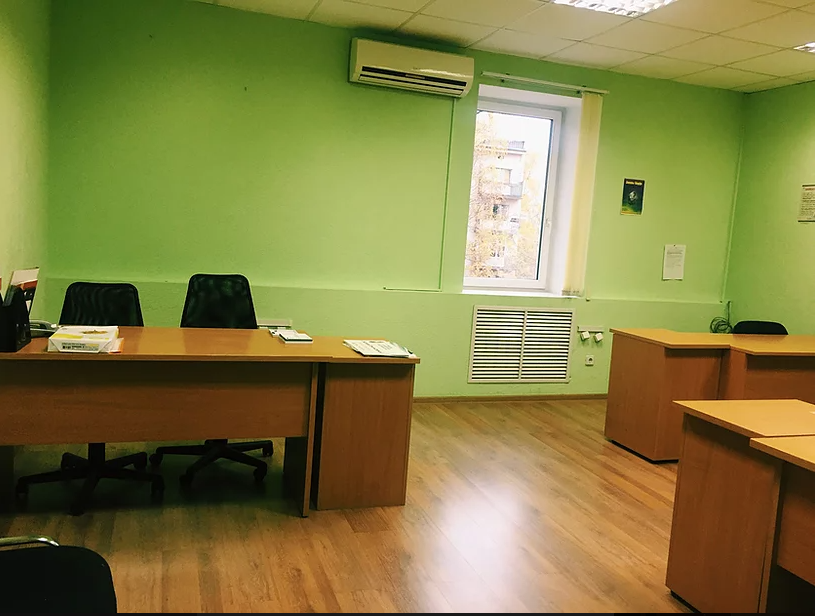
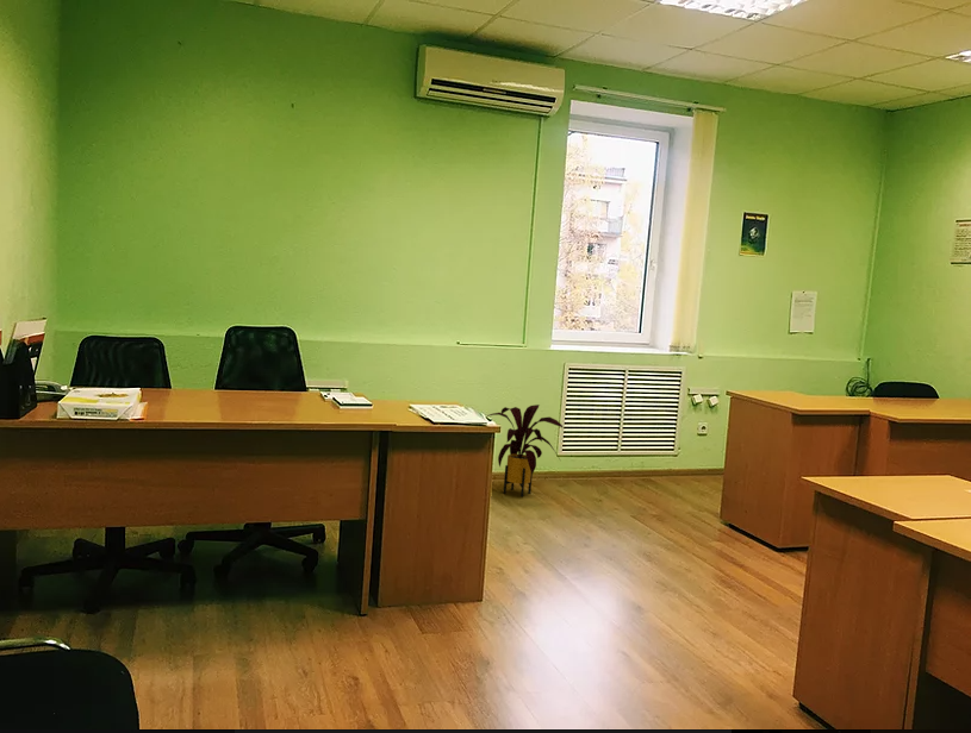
+ house plant [486,403,565,497]
